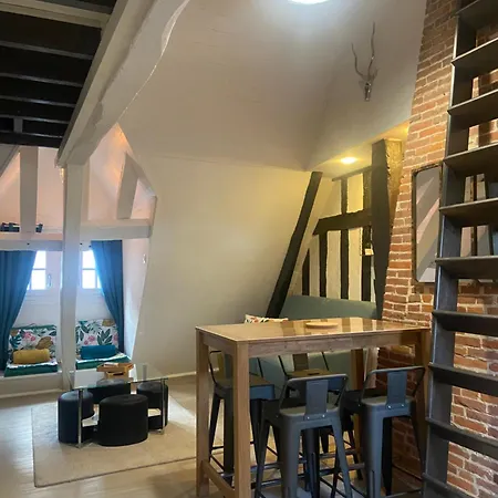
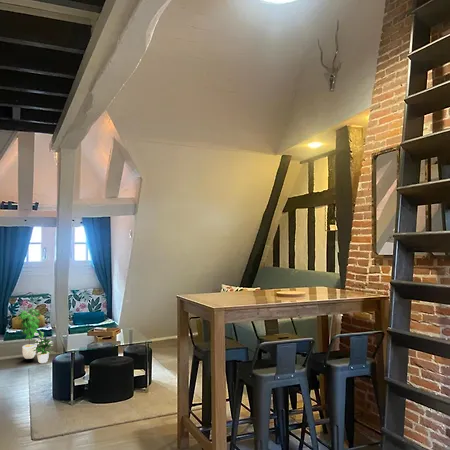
+ potted plant [16,306,55,364]
